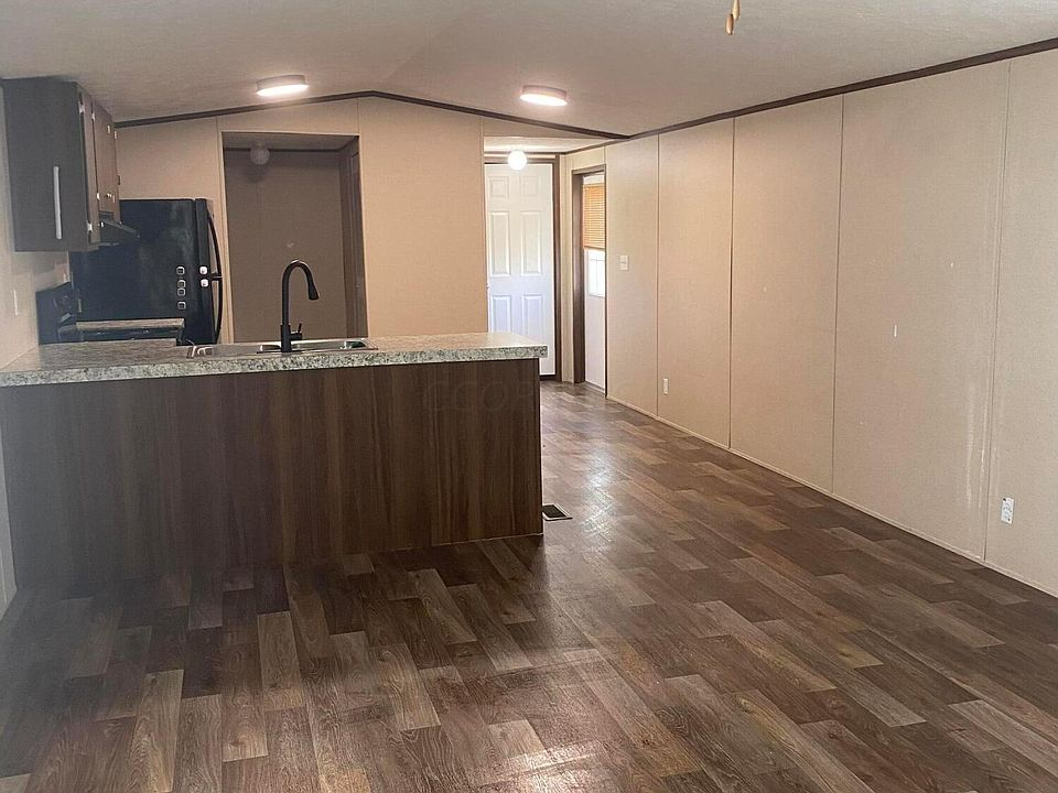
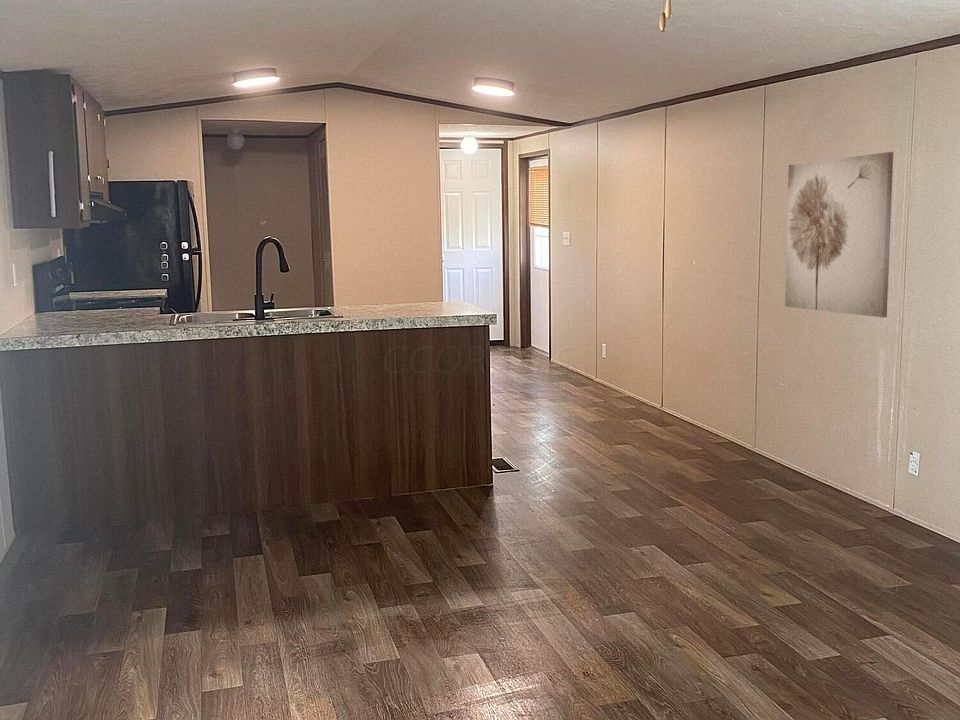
+ wall art [784,151,894,318]
